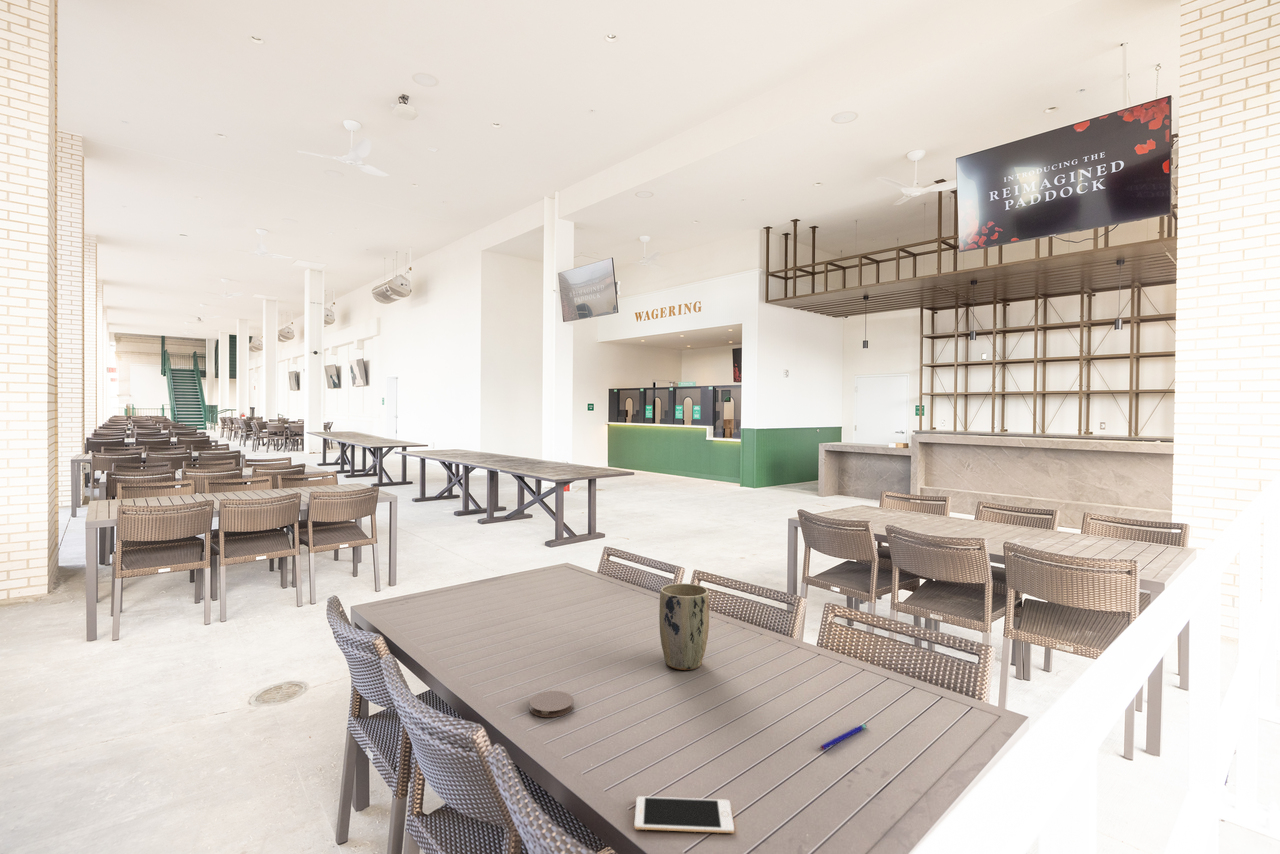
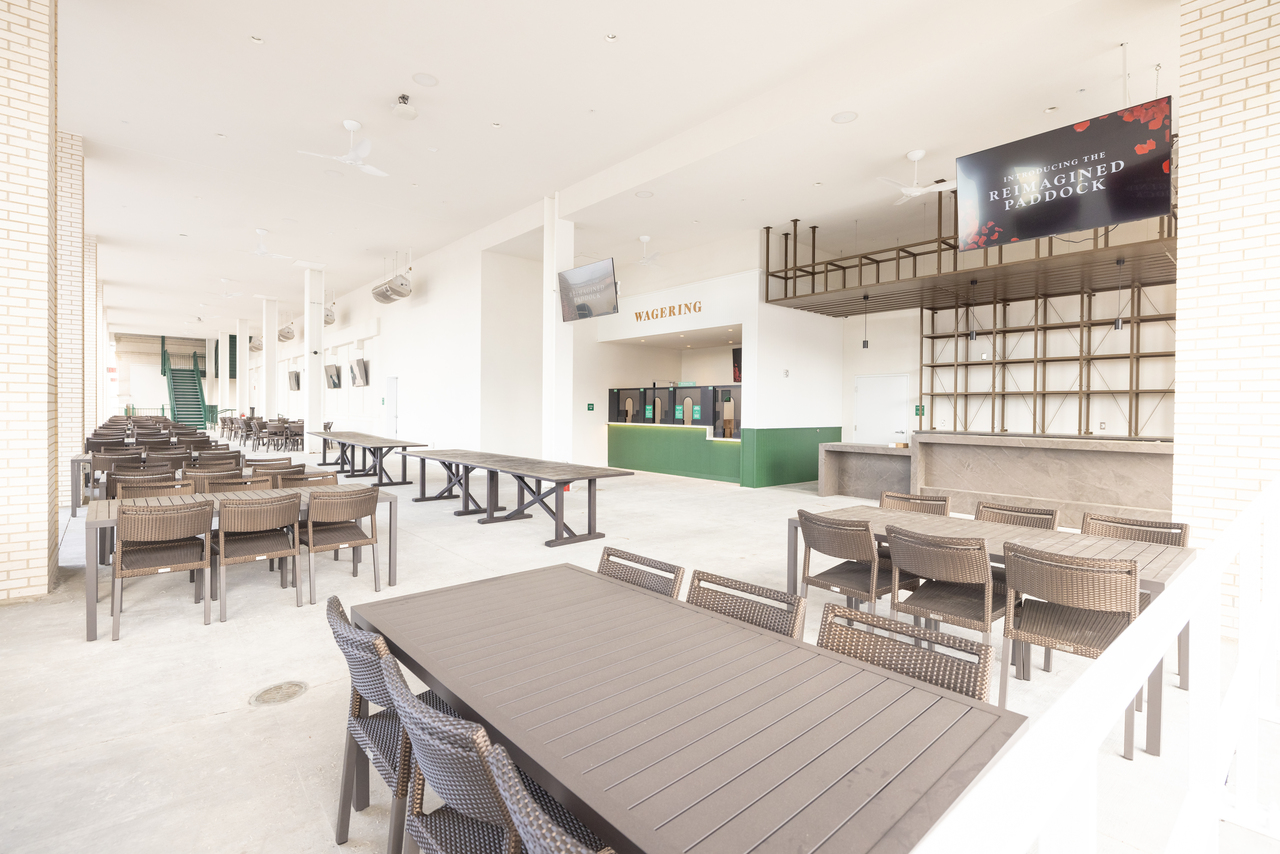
- plant pot [658,583,710,671]
- cell phone [633,795,735,834]
- coaster [529,690,574,718]
- pen [819,723,868,751]
